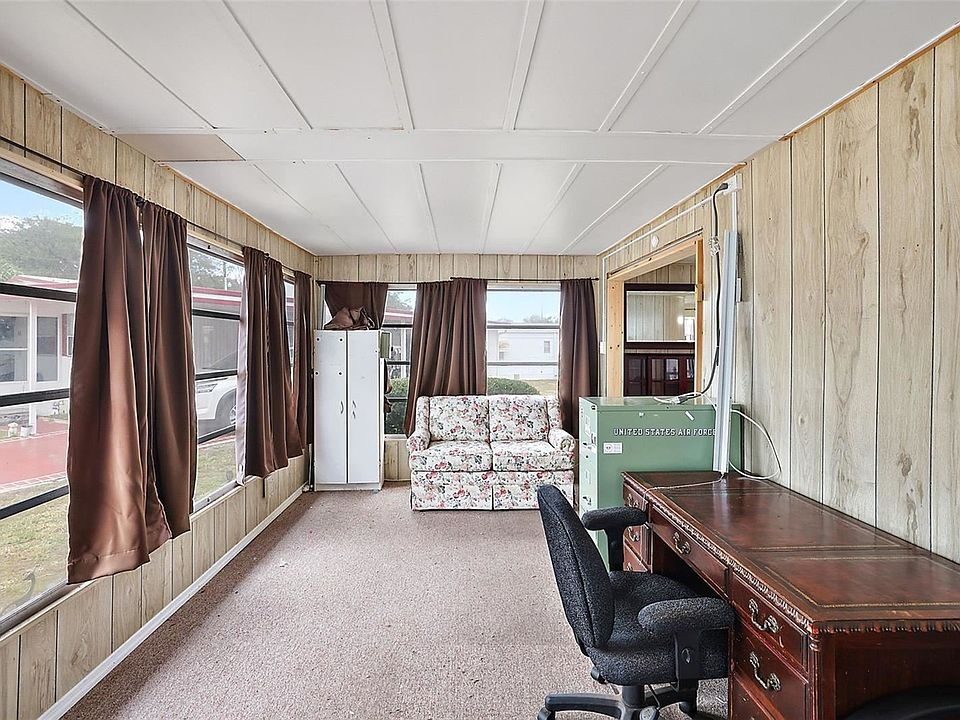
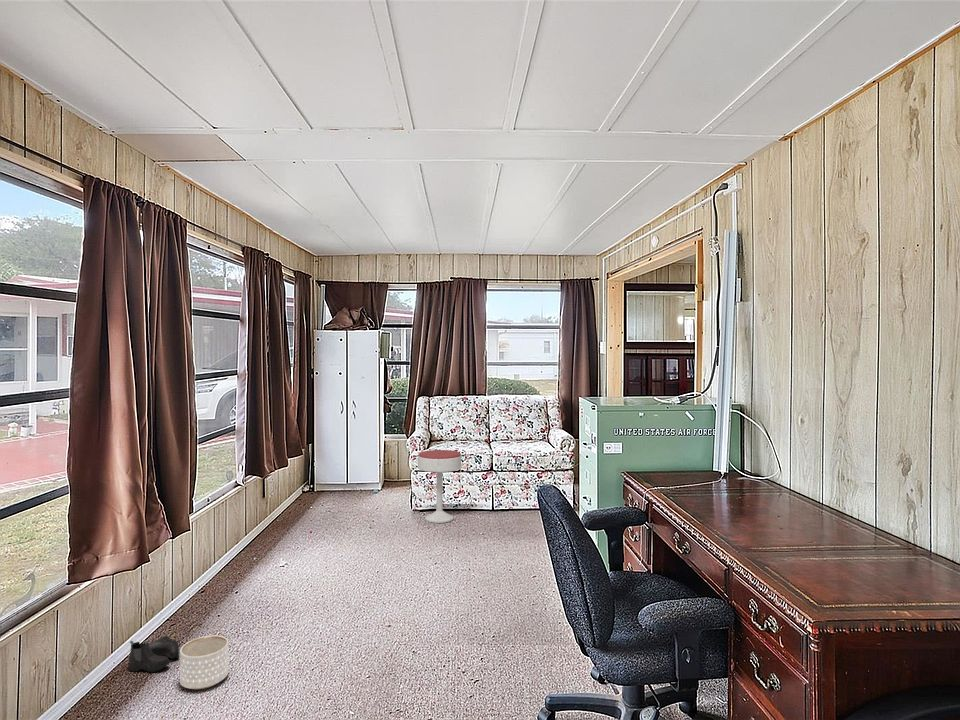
+ side table [417,449,462,524]
+ planter [179,634,229,690]
+ boots [127,635,180,673]
